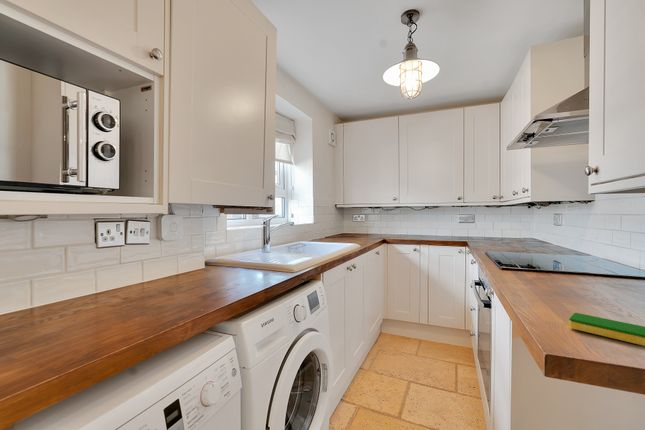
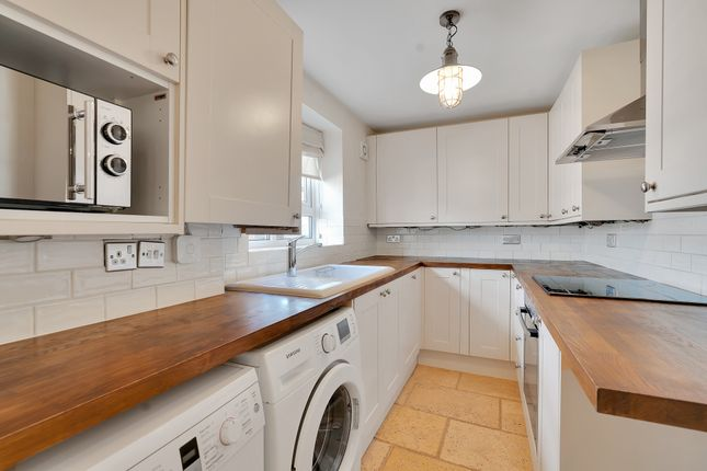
- dish sponge [568,312,645,347]
